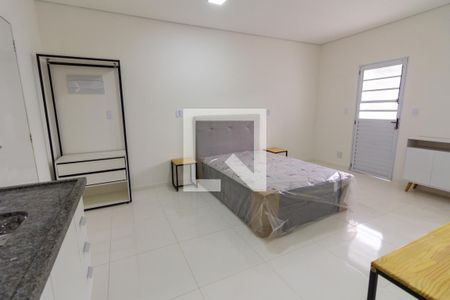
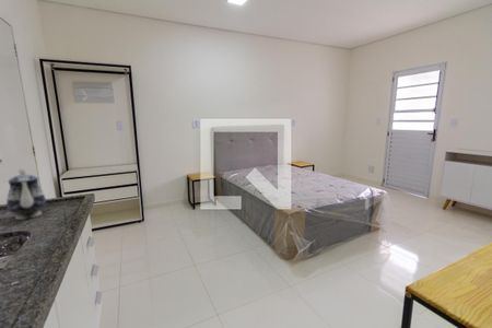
+ teapot [5,167,47,221]
